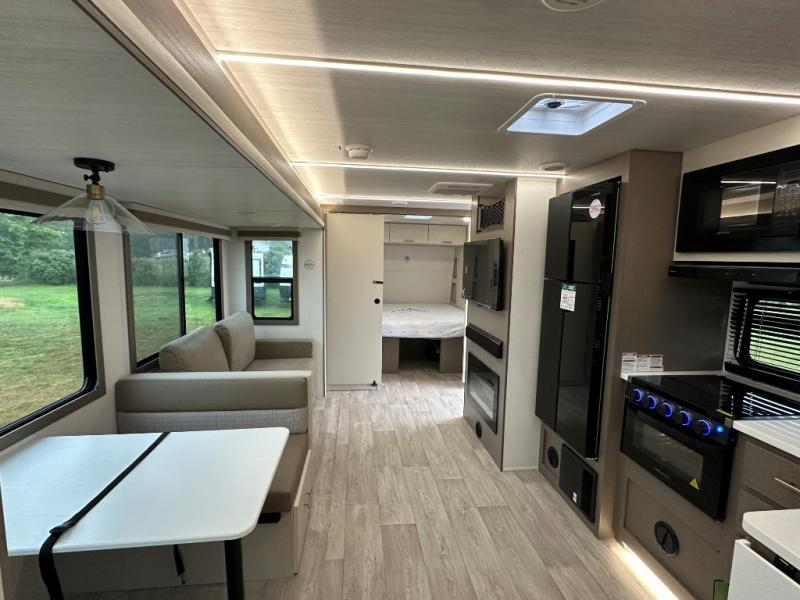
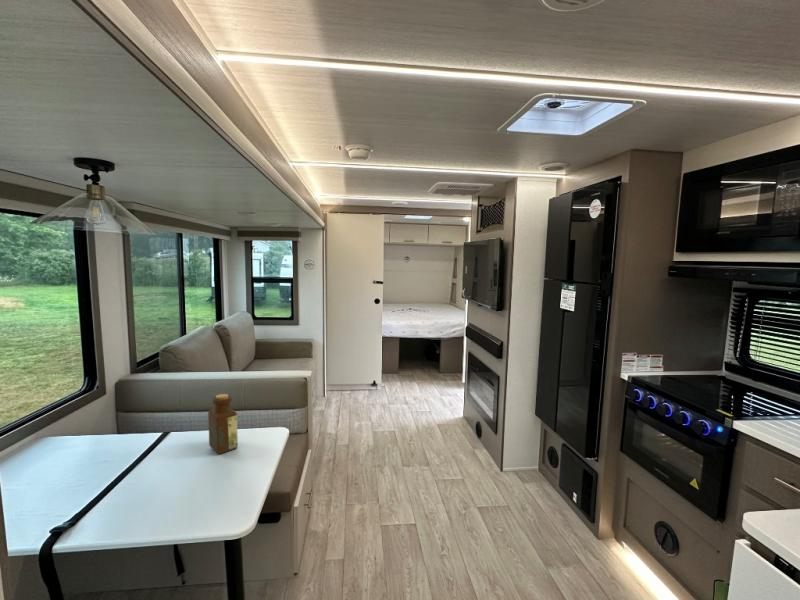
+ bottle [207,393,239,455]
